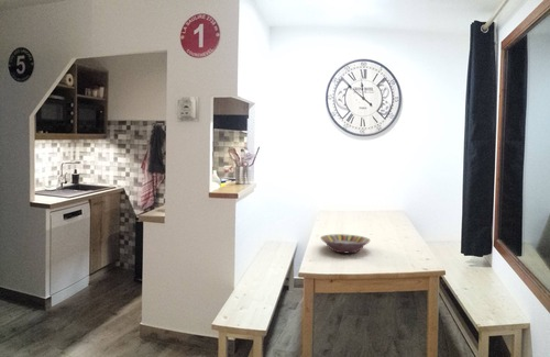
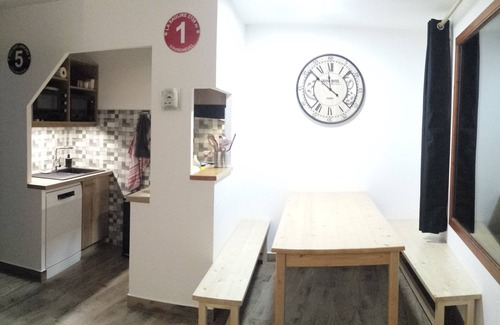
- serving bowl [319,233,372,254]
